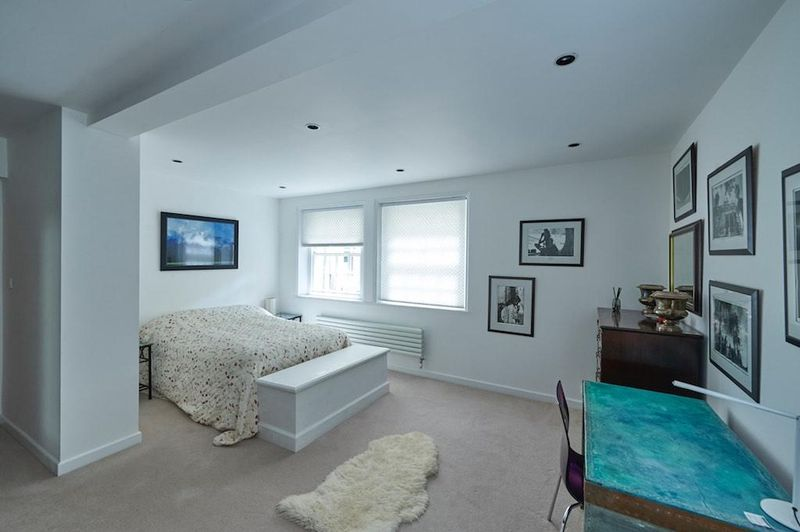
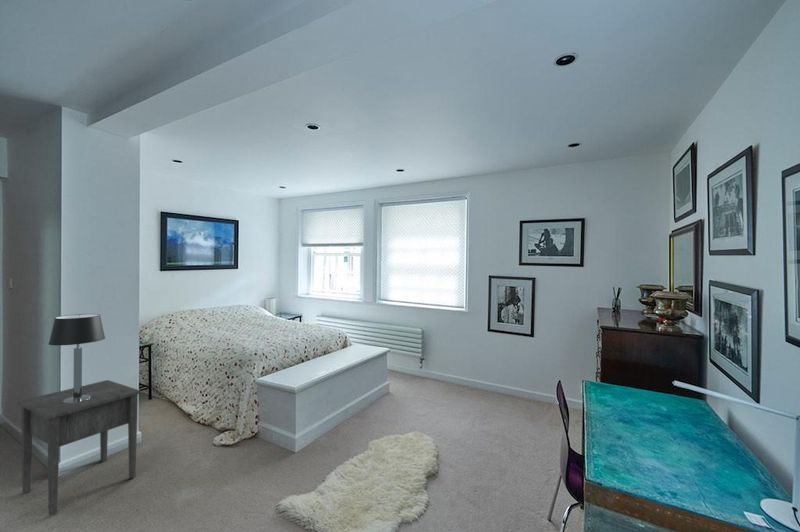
+ table lamp [47,313,106,403]
+ nightstand [17,379,142,517]
